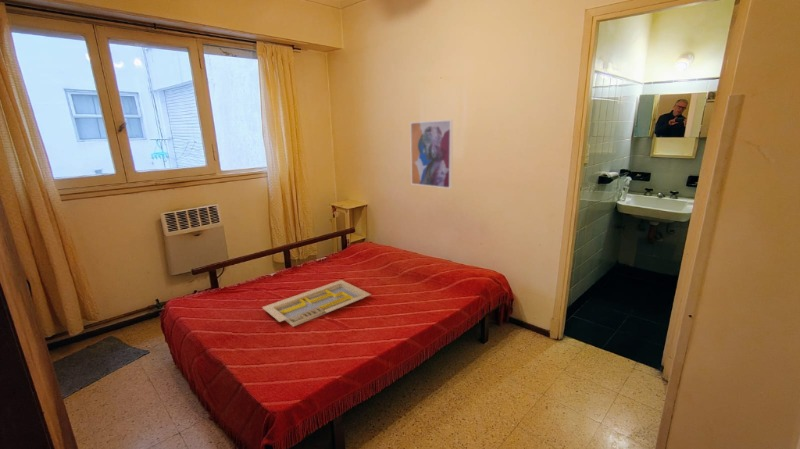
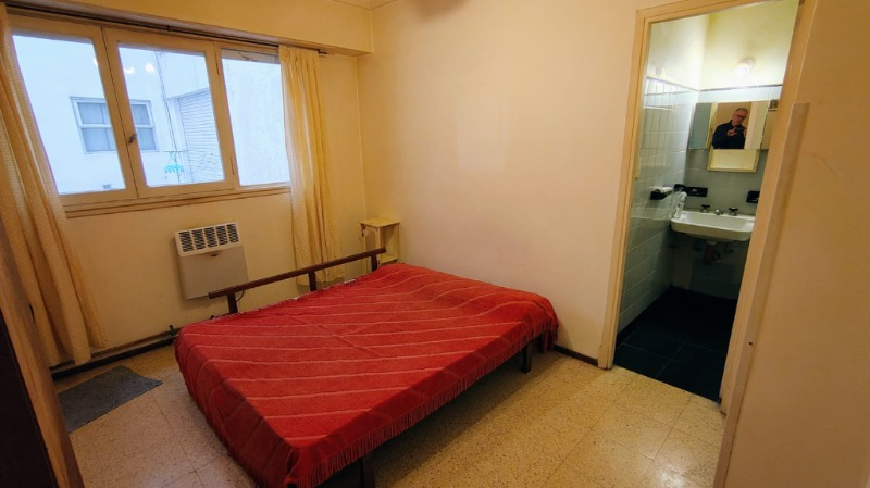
- serving tray [261,279,372,328]
- wall art [409,119,454,190]
